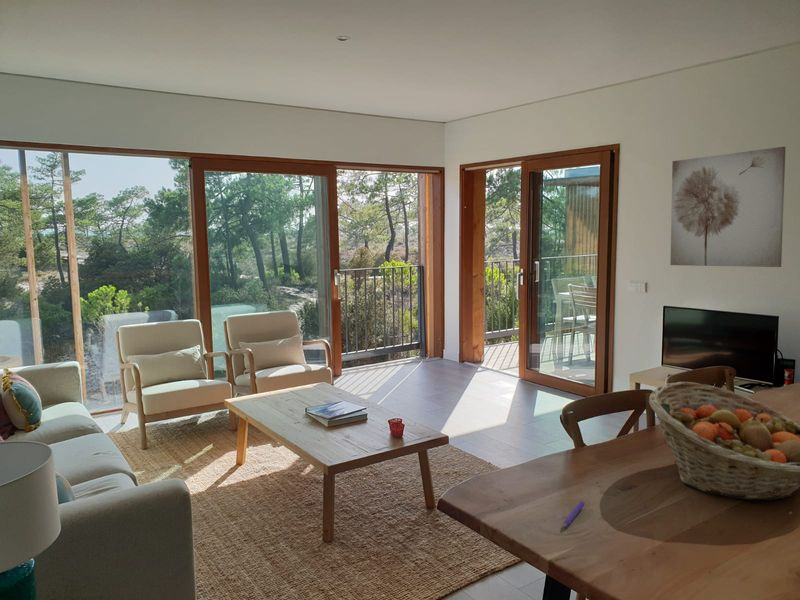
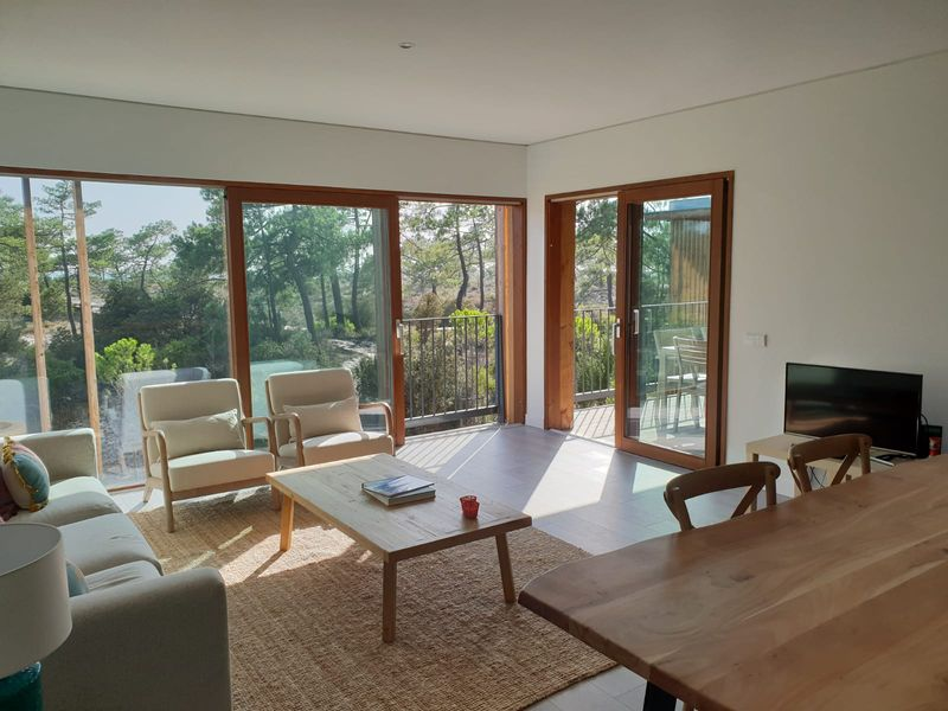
- pen [563,500,585,528]
- fruit basket [648,381,800,501]
- wall art [669,146,786,268]
